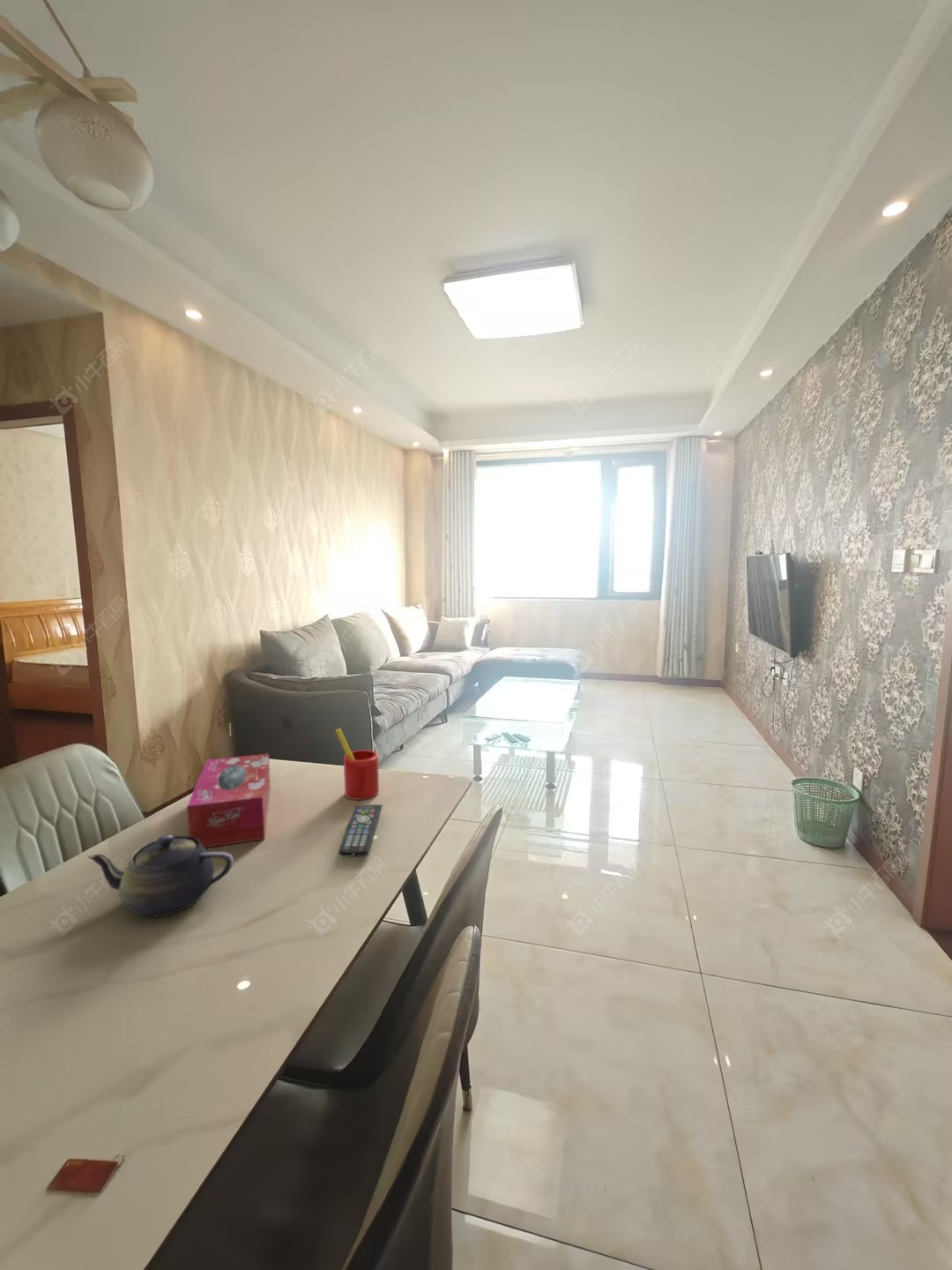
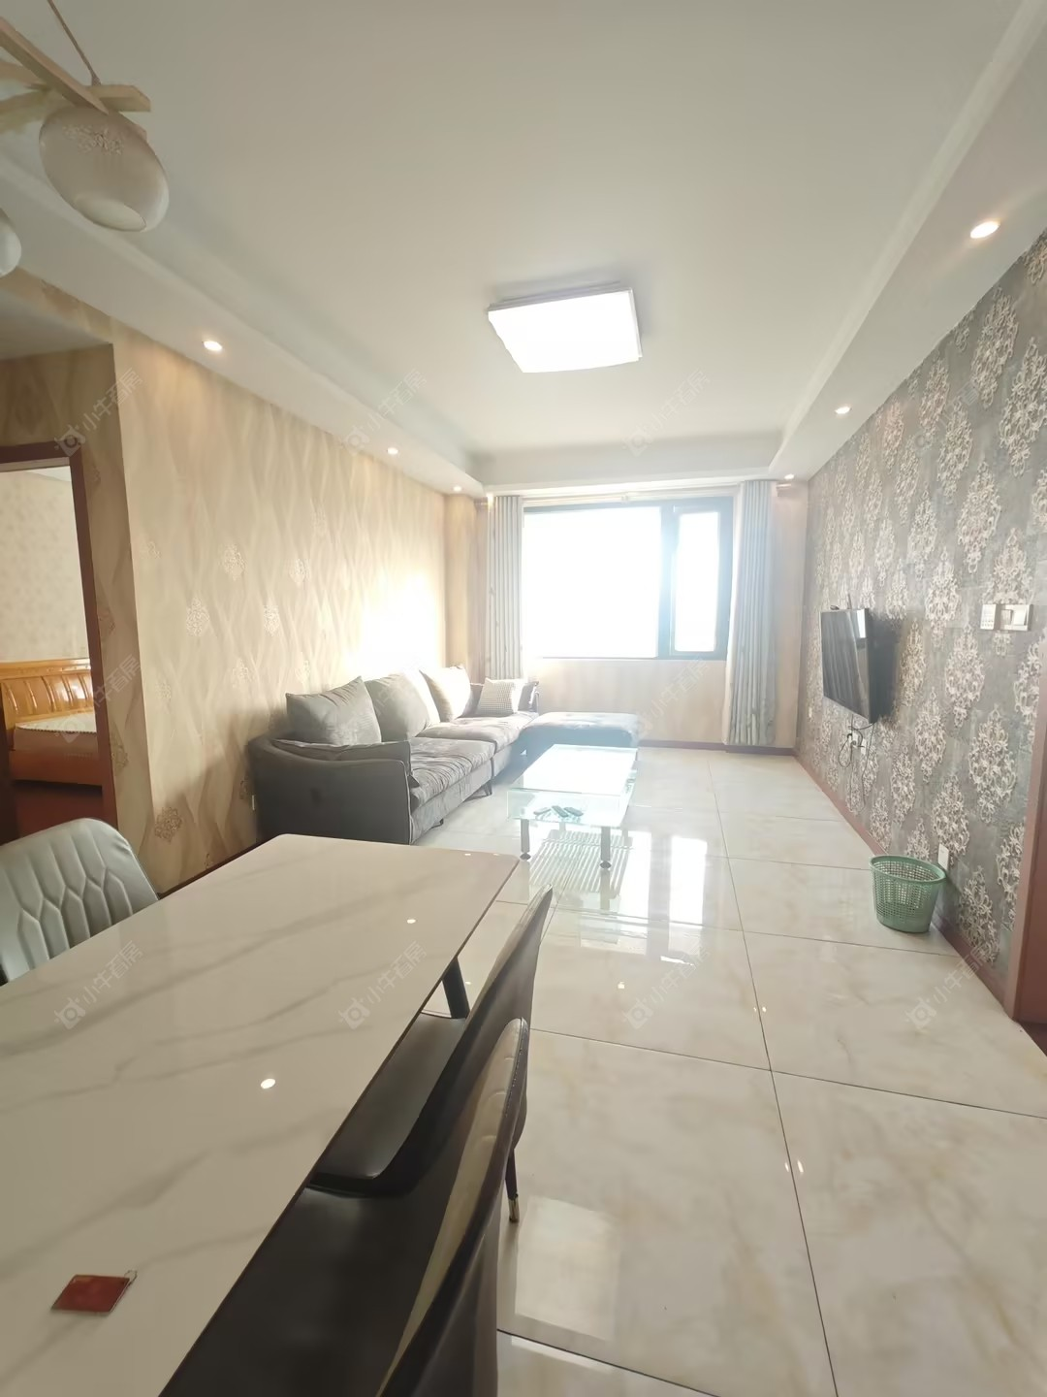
- straw [334,728,380,801]
- teapot [87,834,234,917]
- tissue box [186,753,271,848]
- remote control [338,803,383,858]
